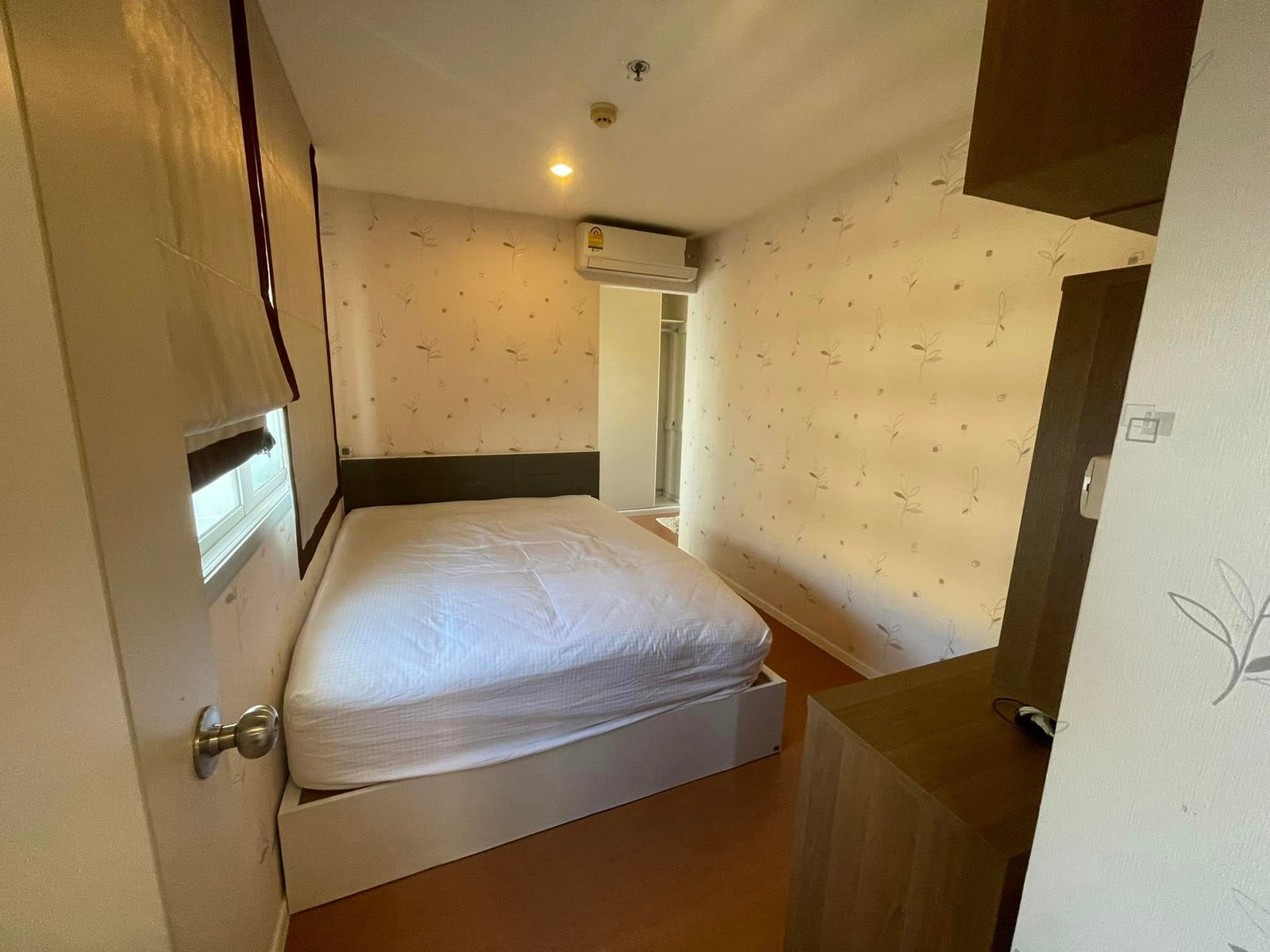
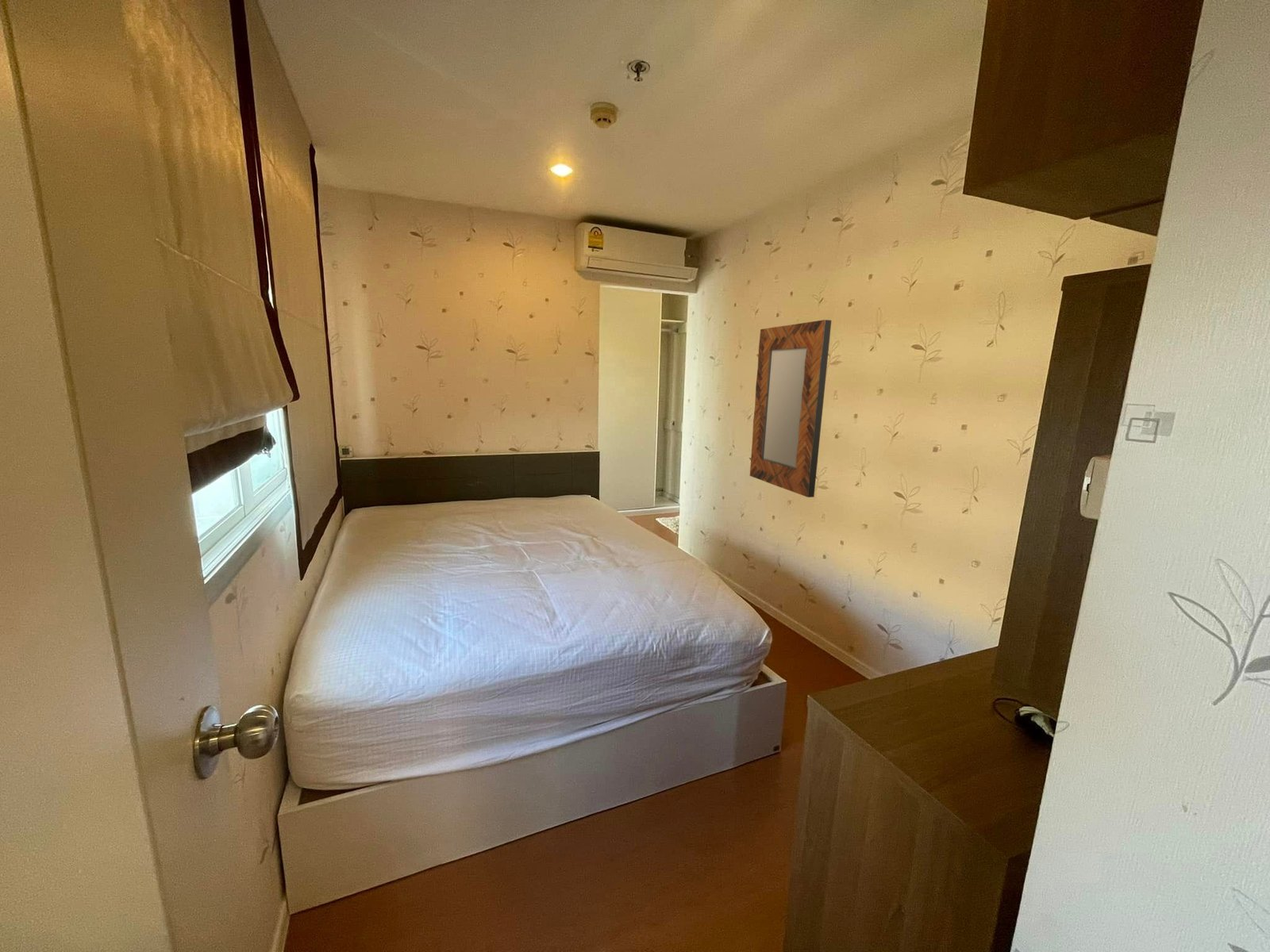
+ home mirror [749,319,832,498]
